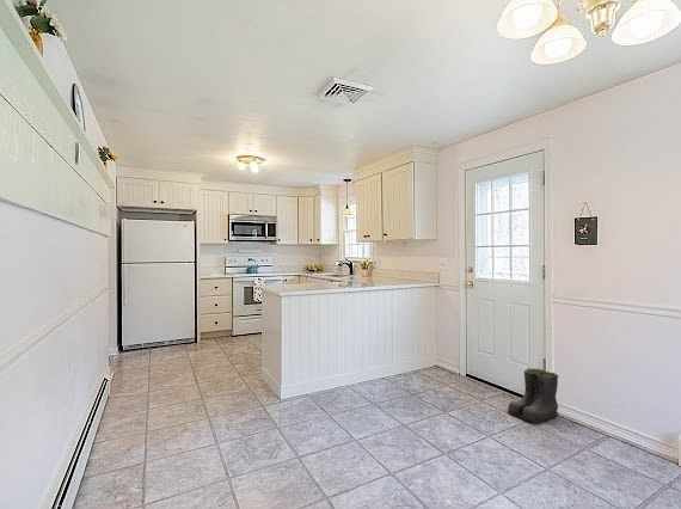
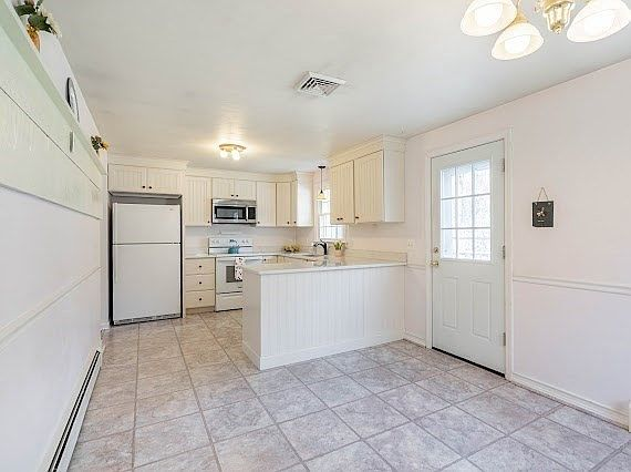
- boots [507,367,559,424]
